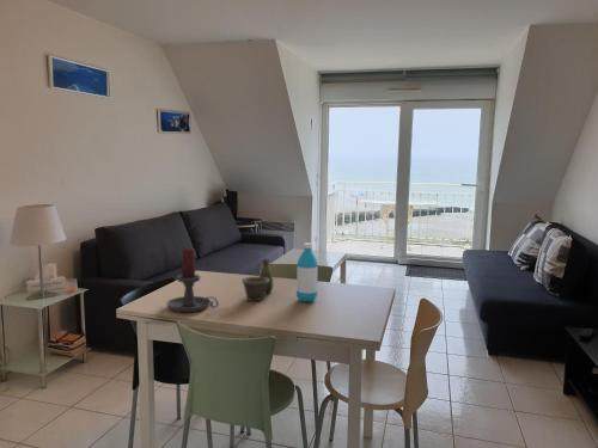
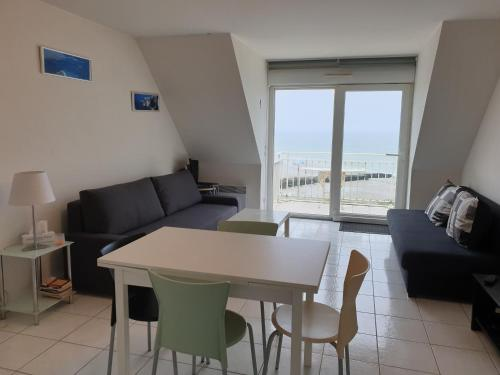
- water bottle [295,241,319,302]
- vase [240,257,274,302]
- candle holder [166,247,220,313]
